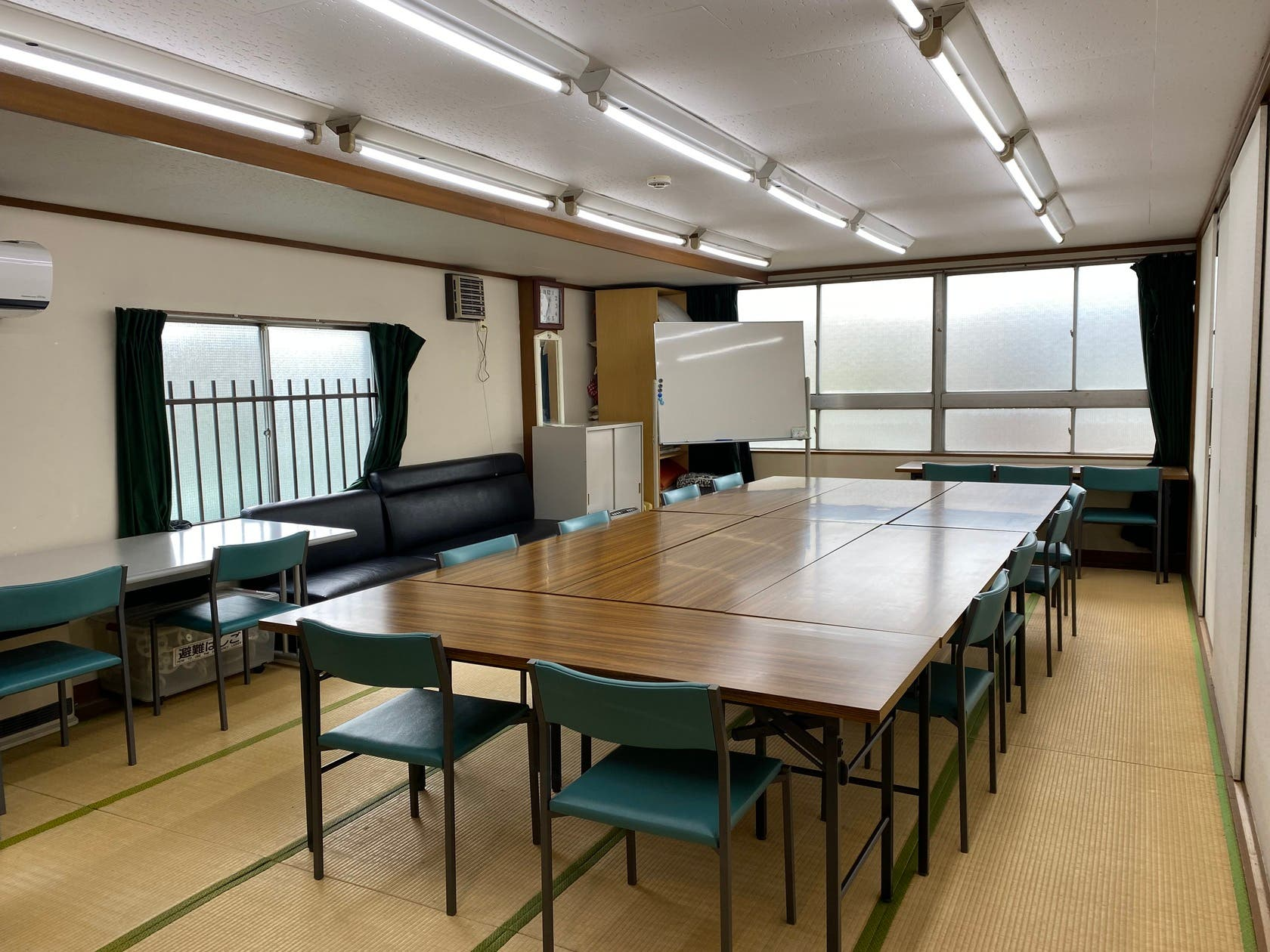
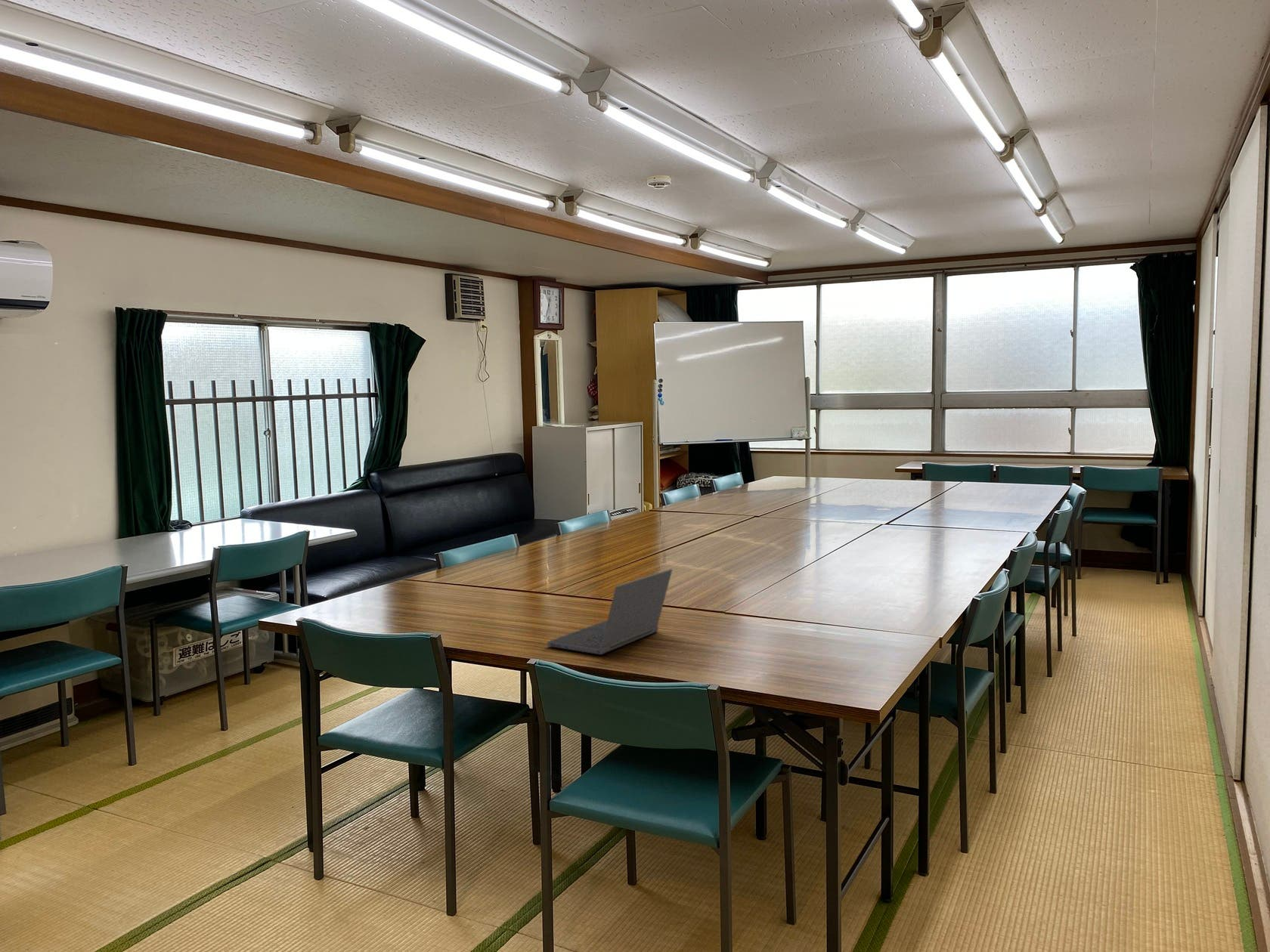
+ laptop computer [547,568,673,655]
